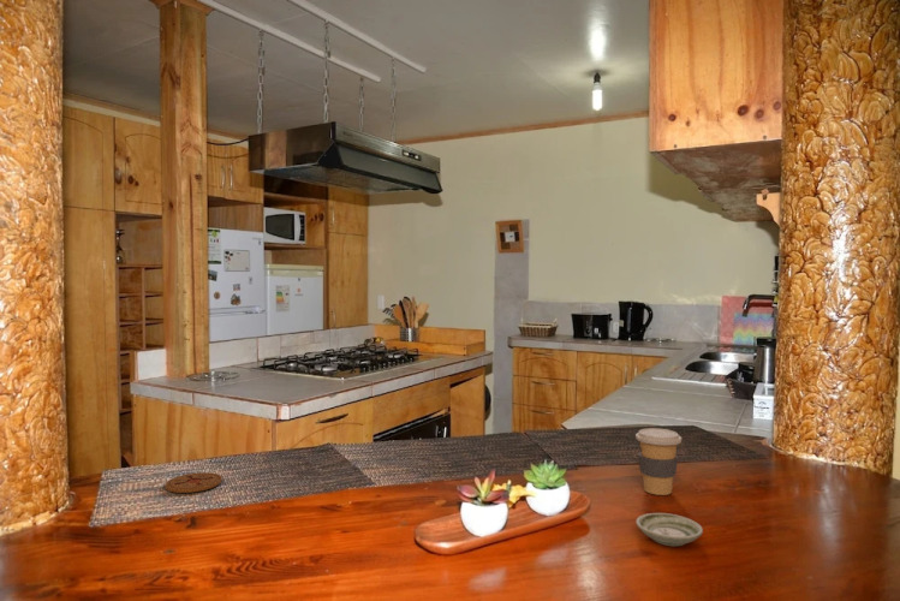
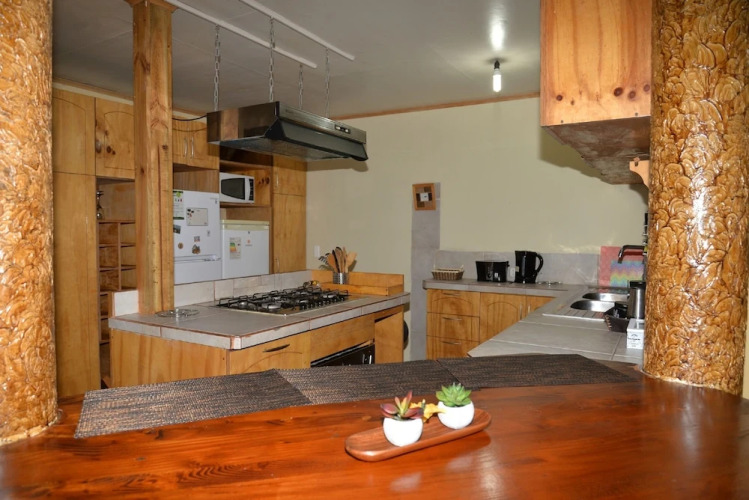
- coaster [165,471,223,494]
- coffee cup [634,427,683,496]
- saucer [634,512,704,547]
